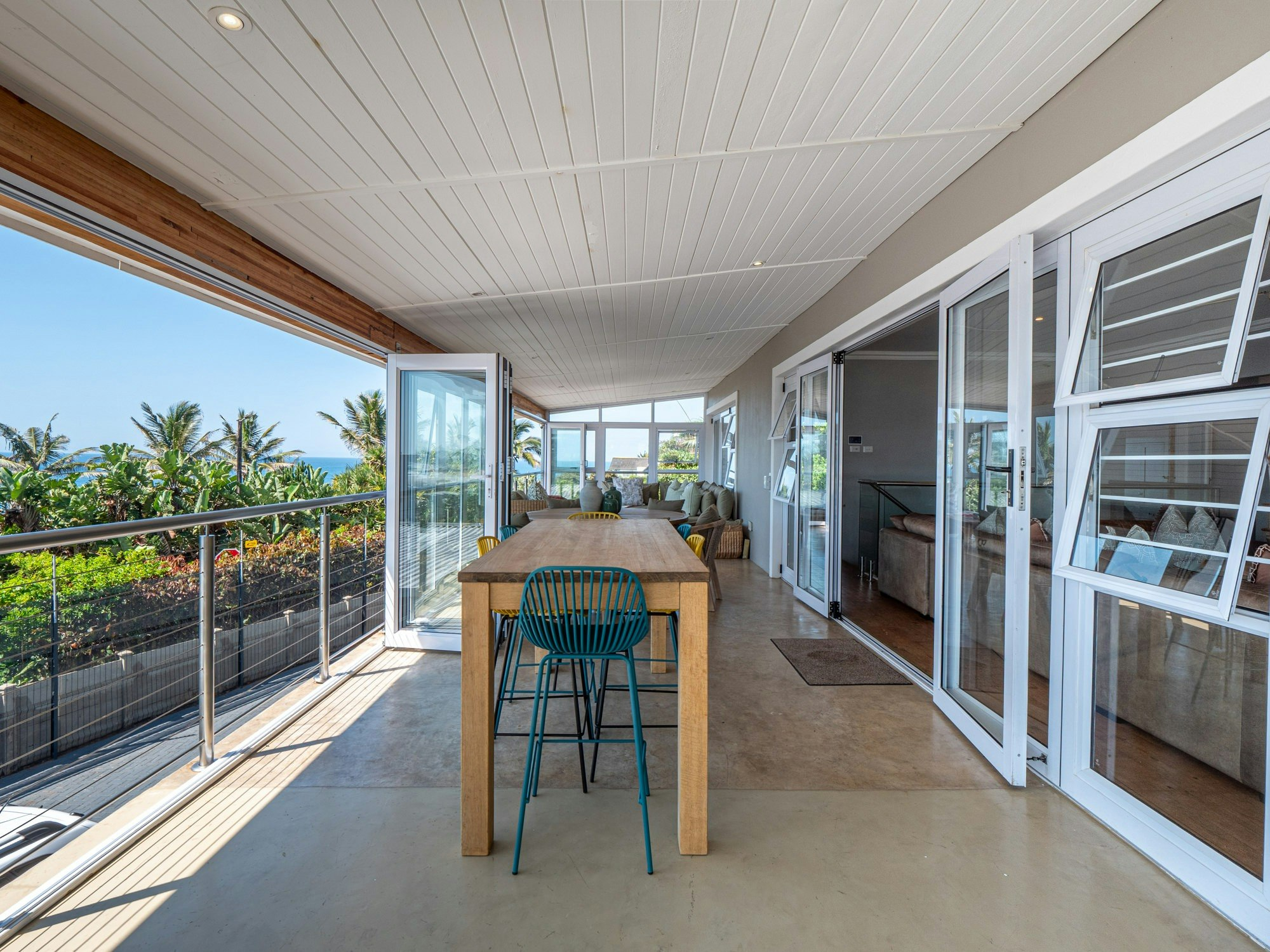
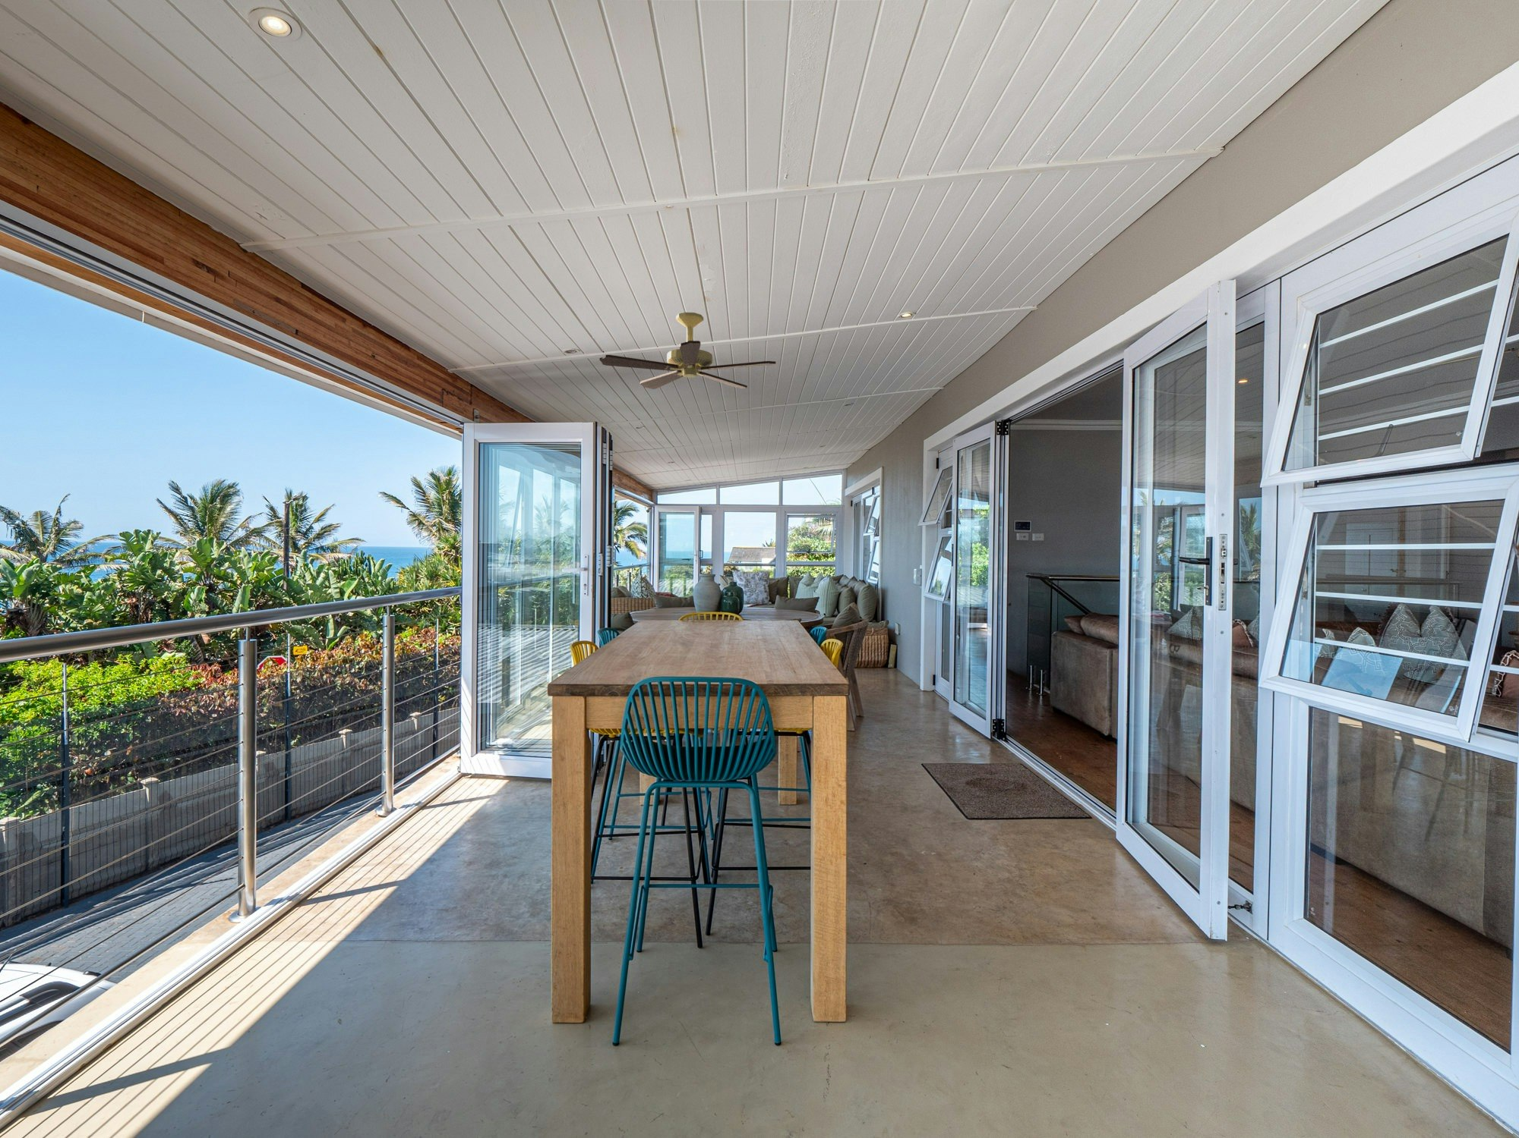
+ ceiling fan [599,312,776,390]
